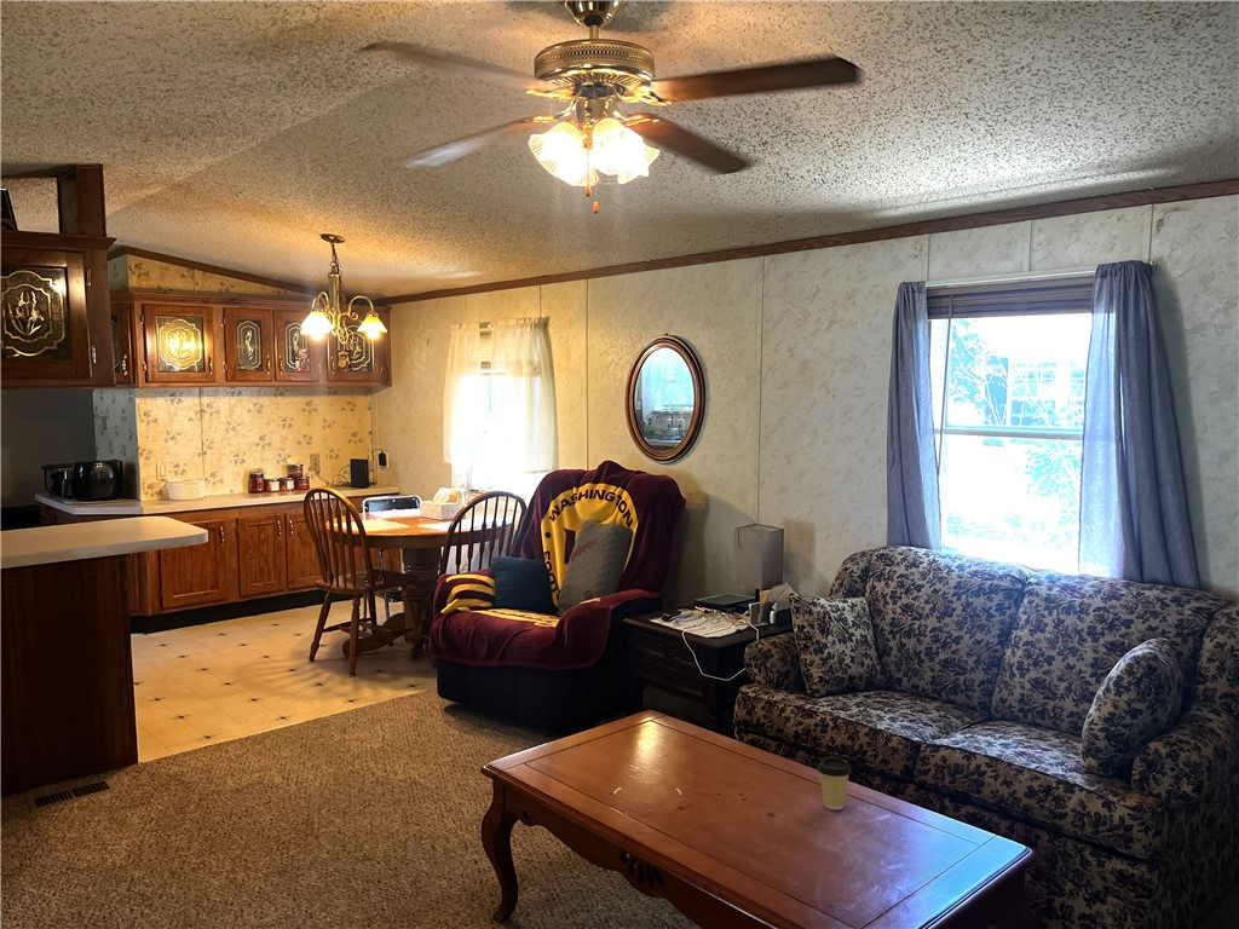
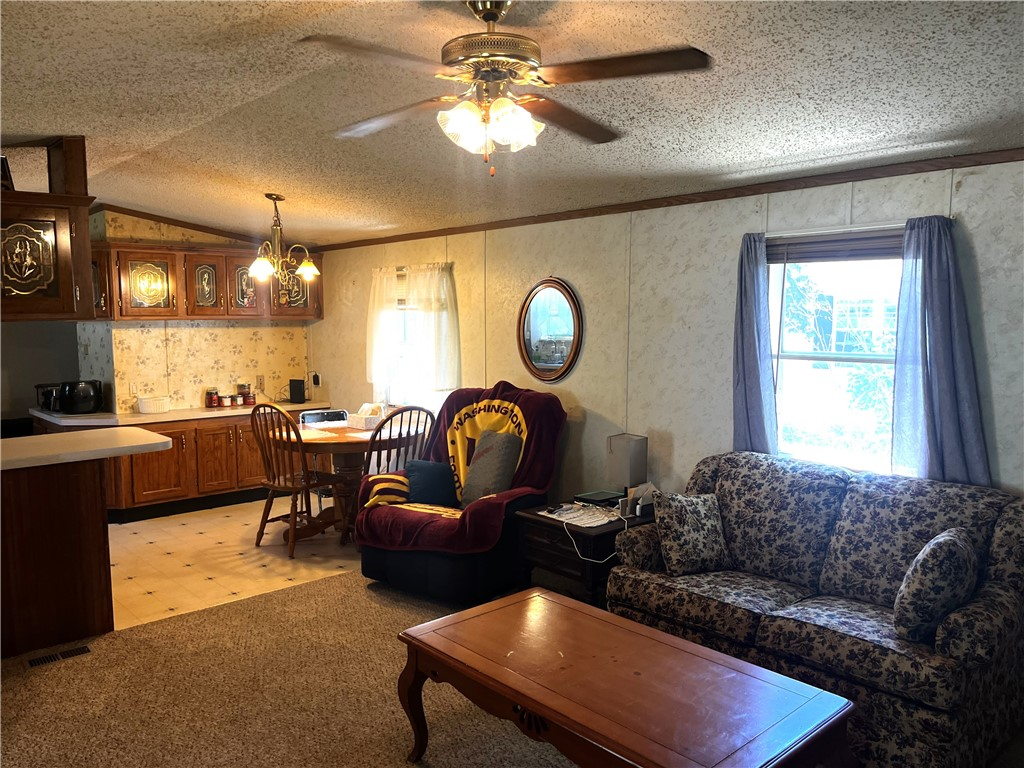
- coffee cup [816,756,853,810]
